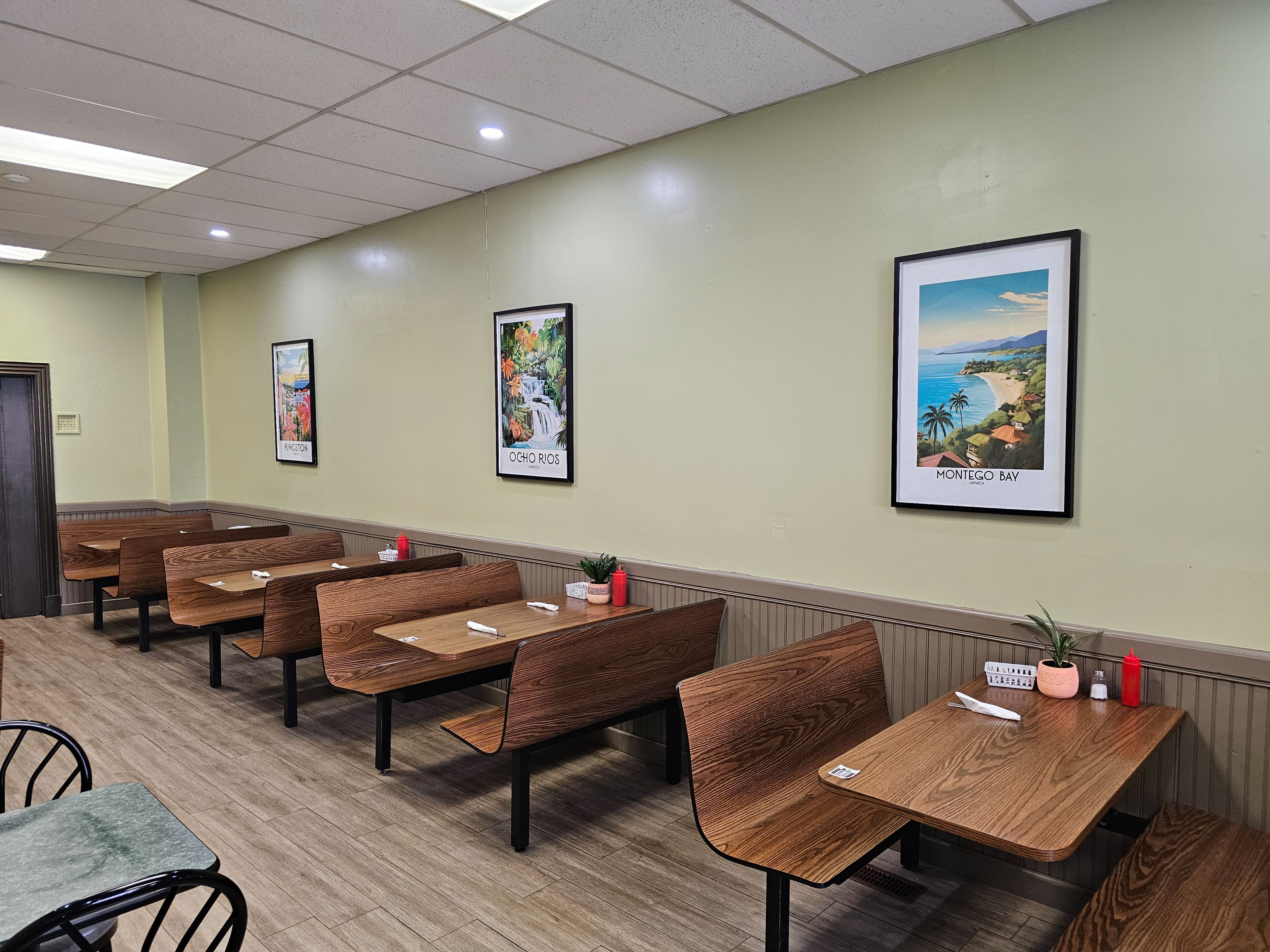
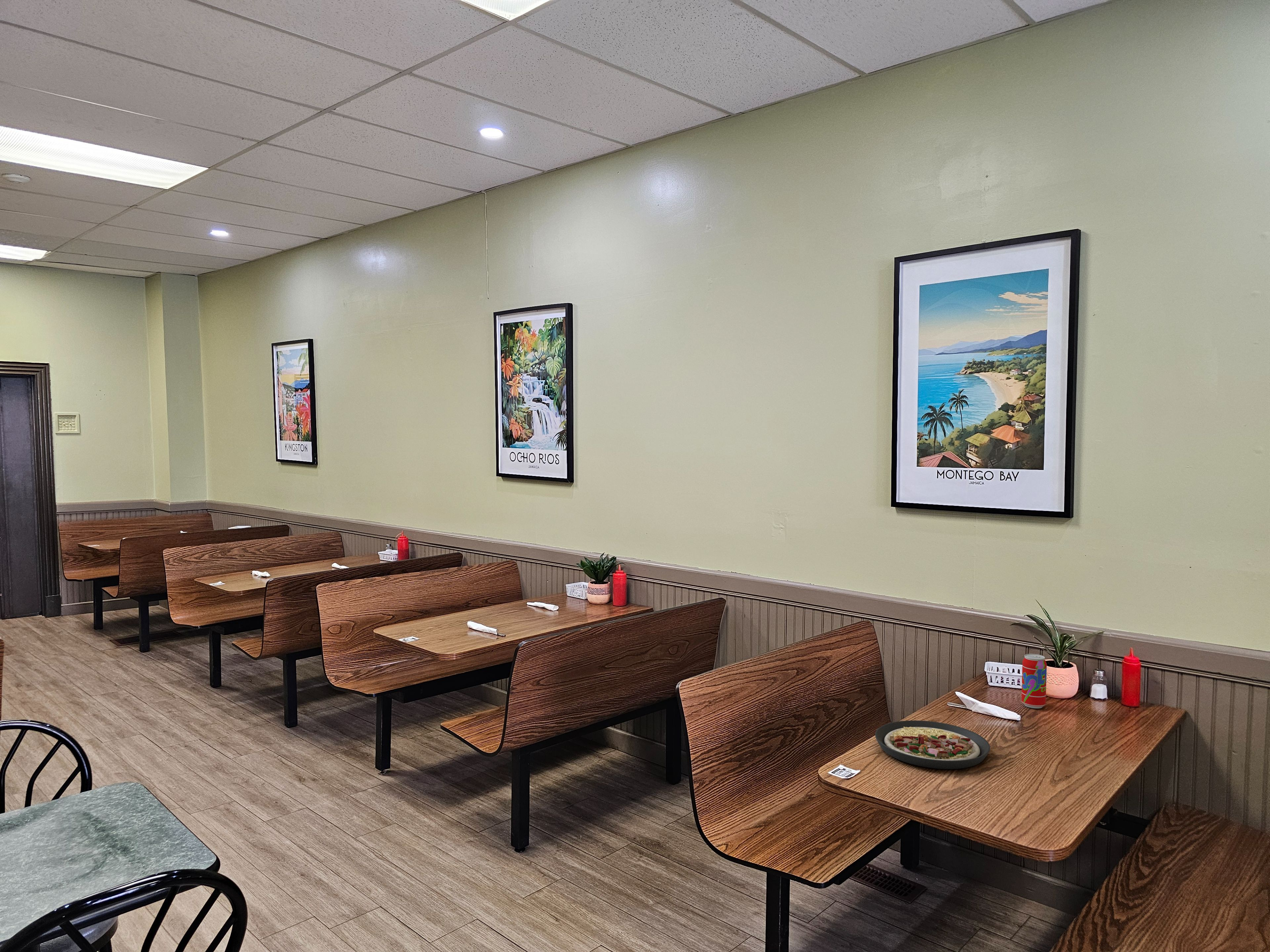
+ beverage can [1021,654,1047,709]
+ plate [875,720,991,770]
